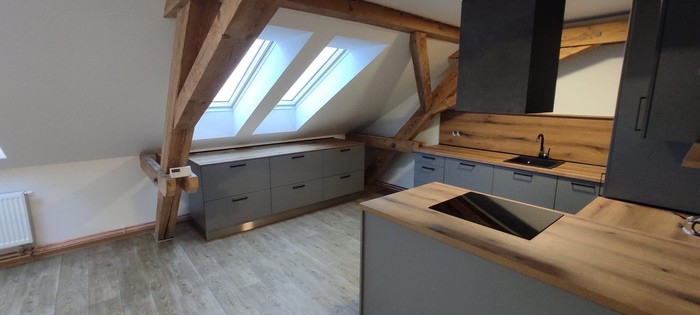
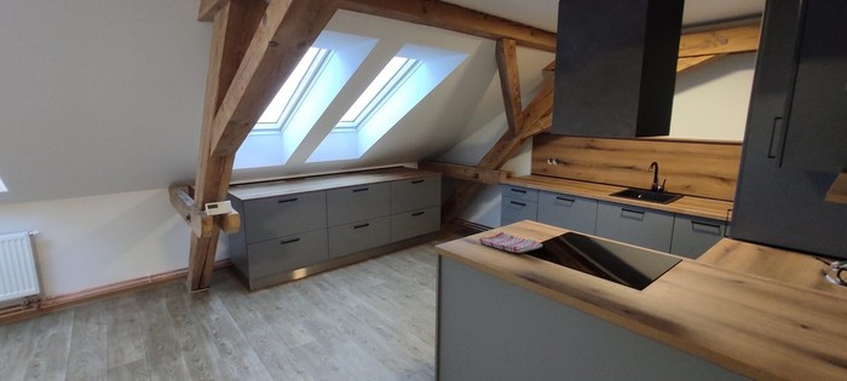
+ dish towel [478,231,543,254]
